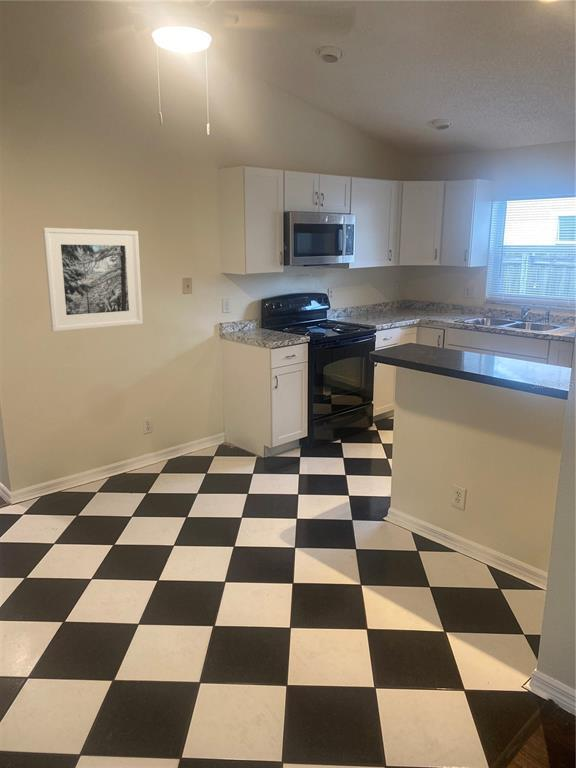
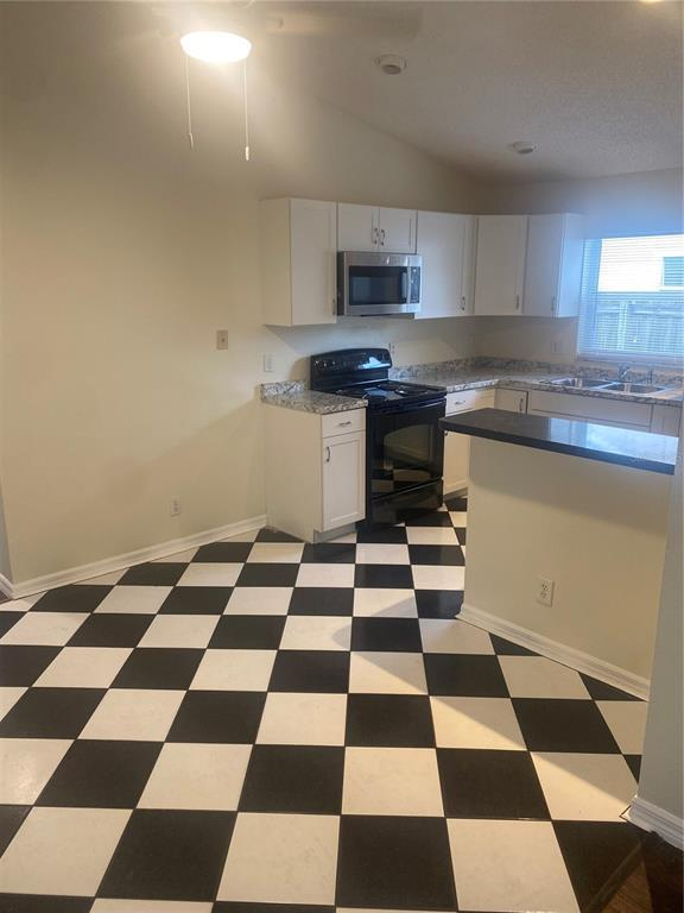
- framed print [42,227,144,332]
